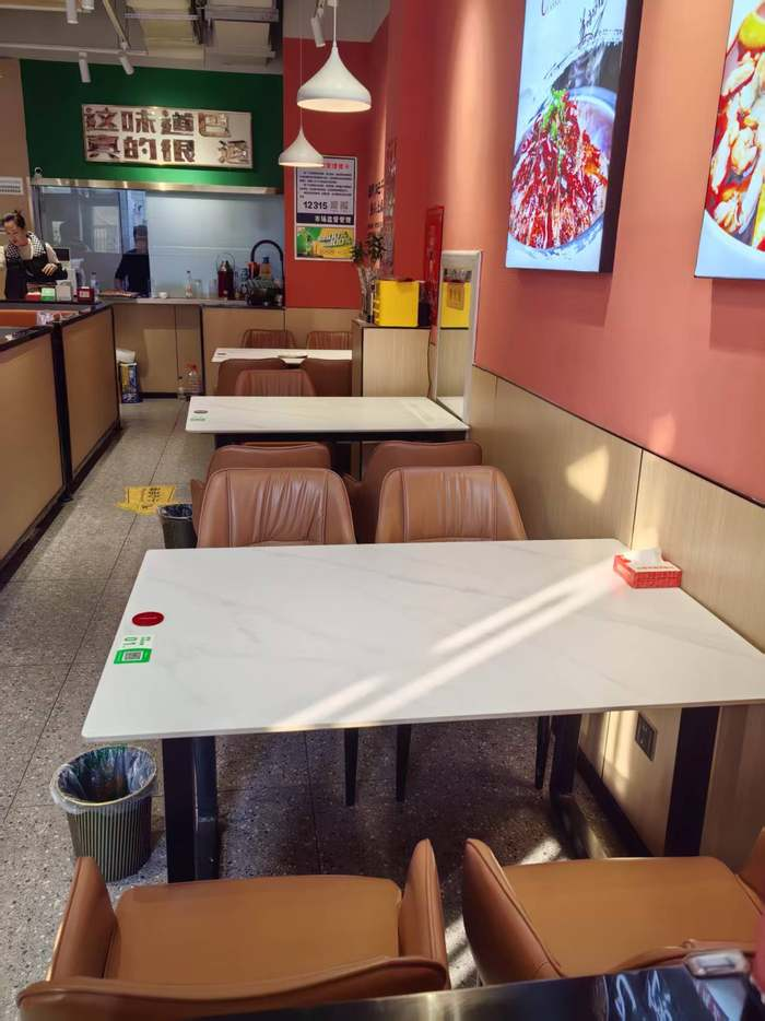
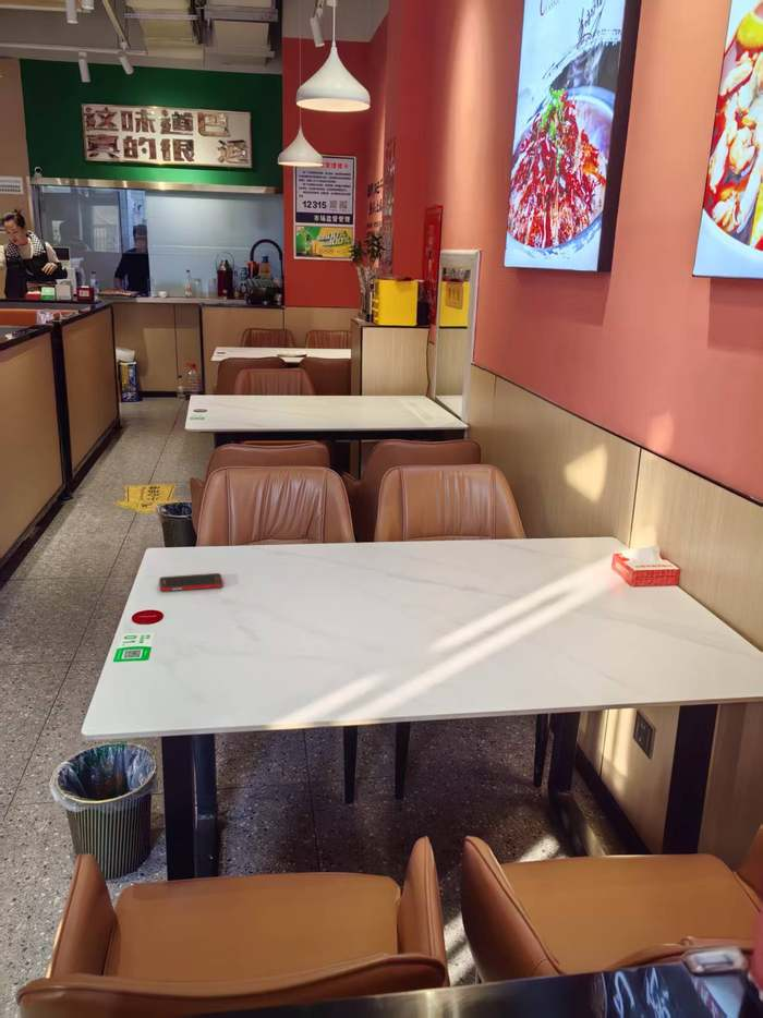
+ cell phone [158,572,225,592]
